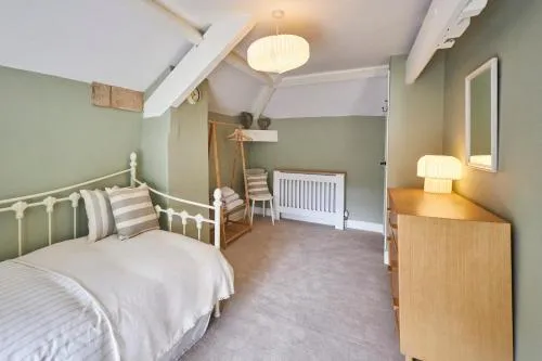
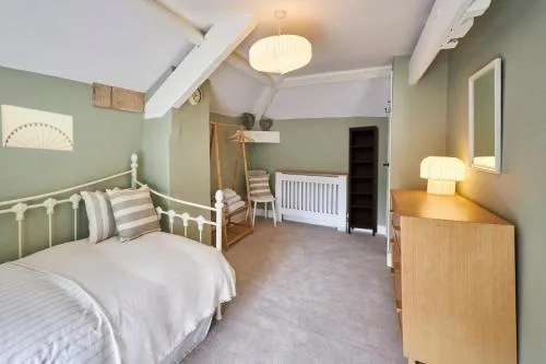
+ wall art [0,104,74,152]
+ bookcase [347,125,380,237]
